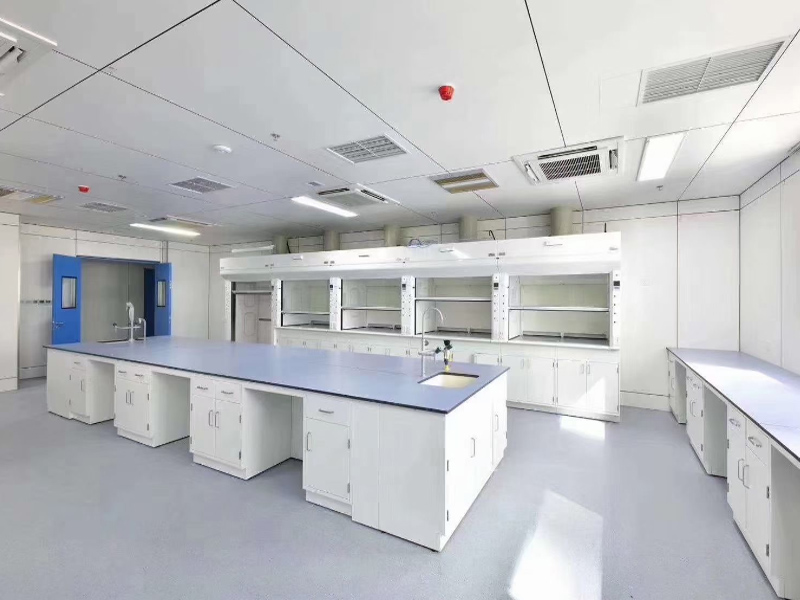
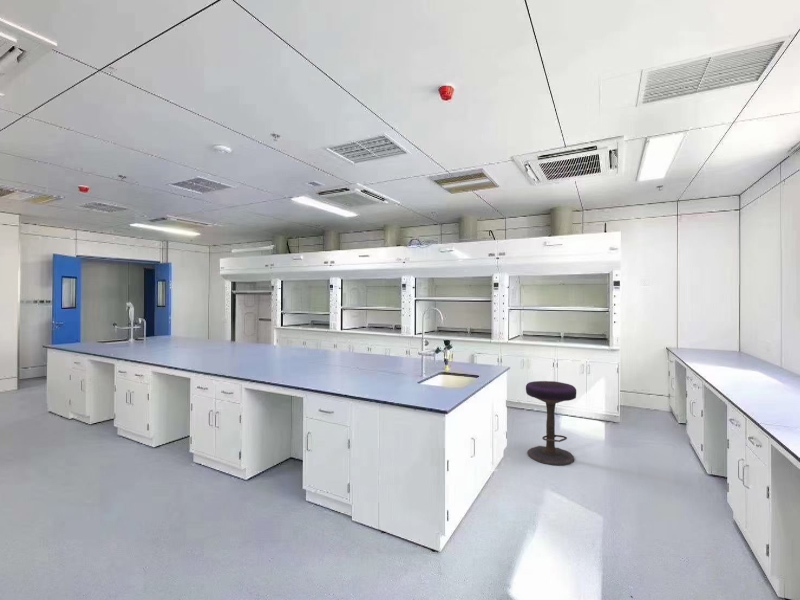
+ stool [525,380,577,466]
